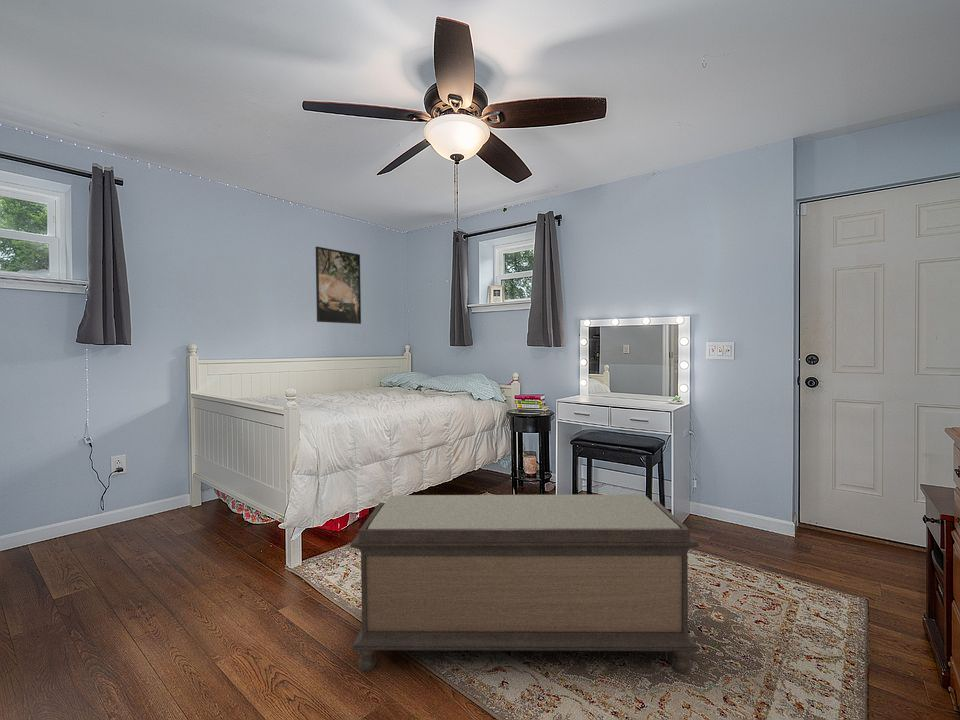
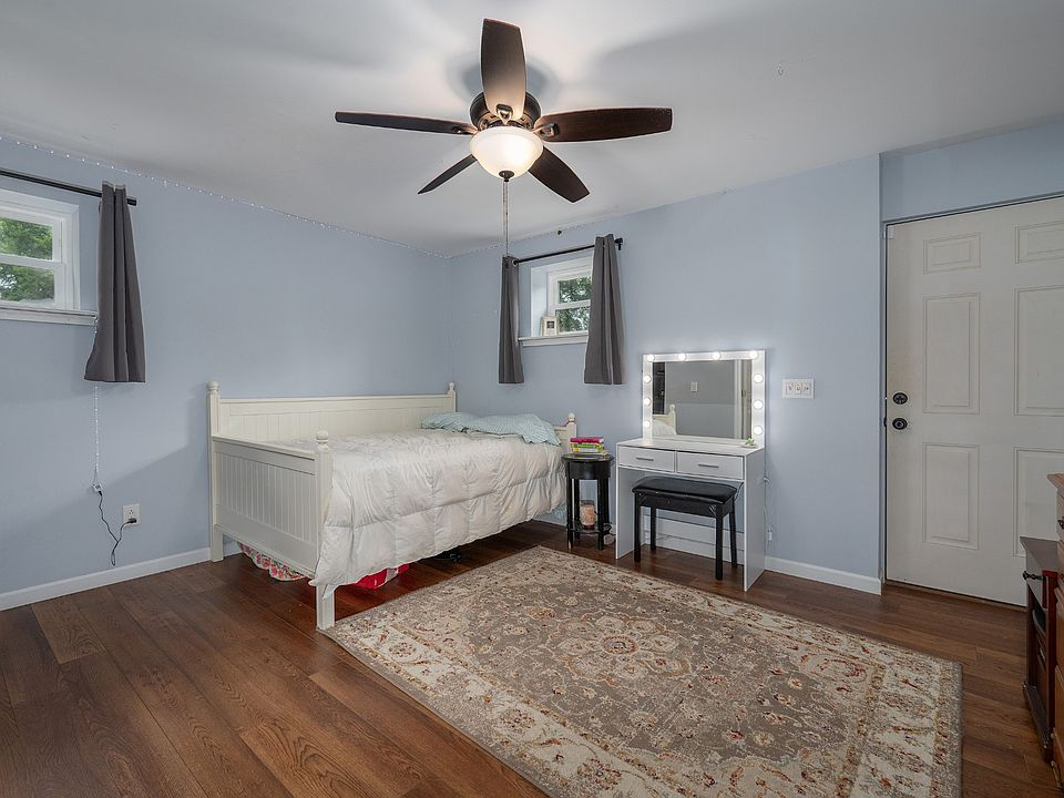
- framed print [315,246,362,325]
- bench [349,493,700,674]
